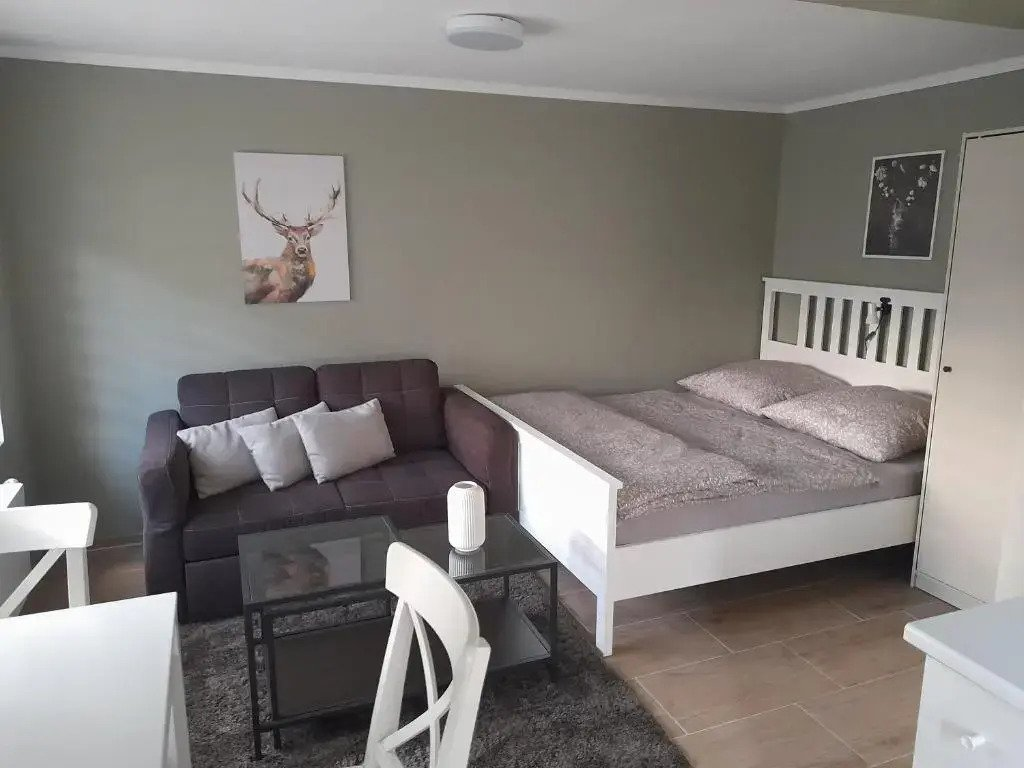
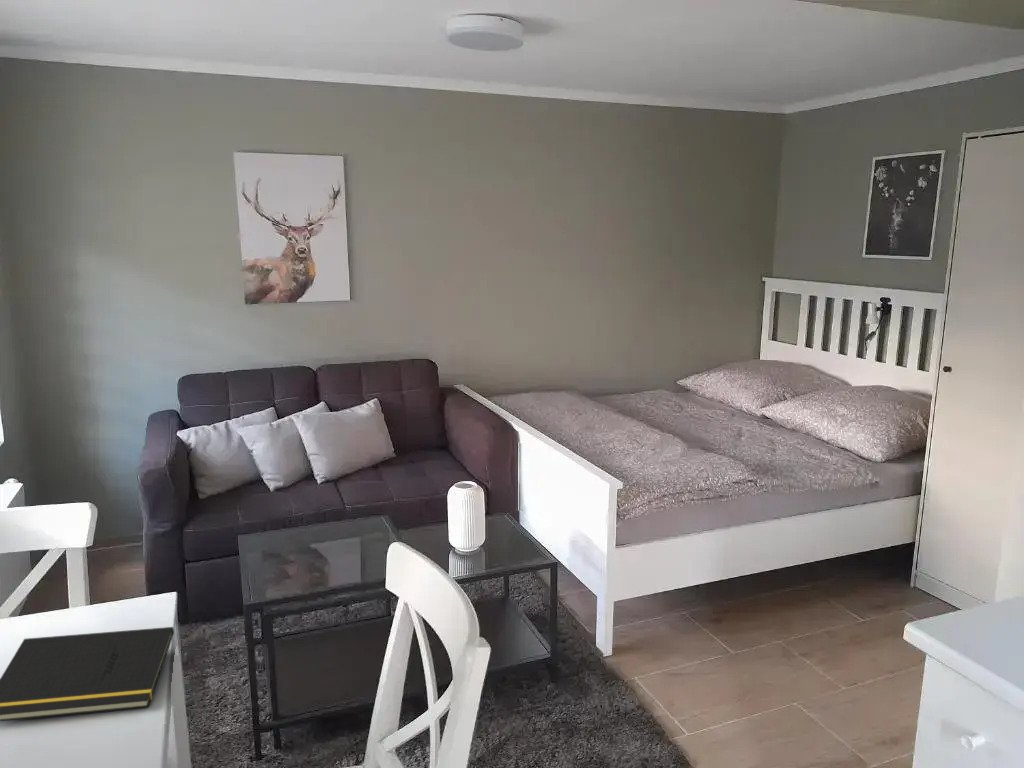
+ notepad [0,626,175,722]
